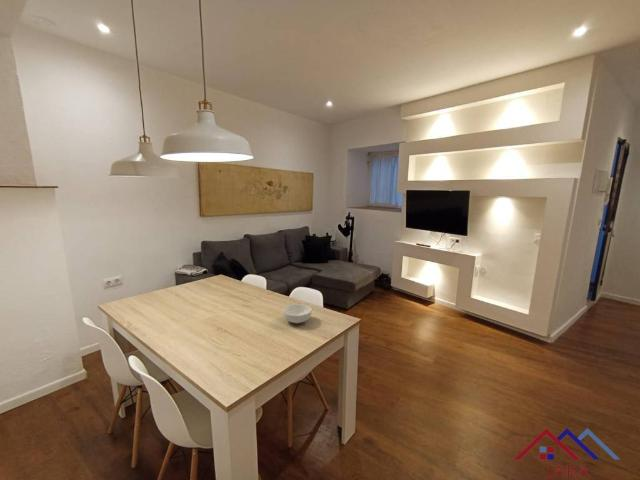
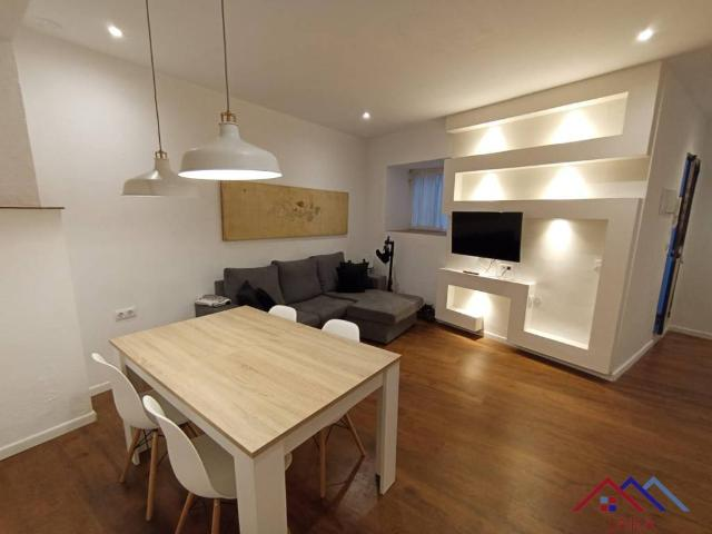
- cereal bowl [282,303,313,324]
